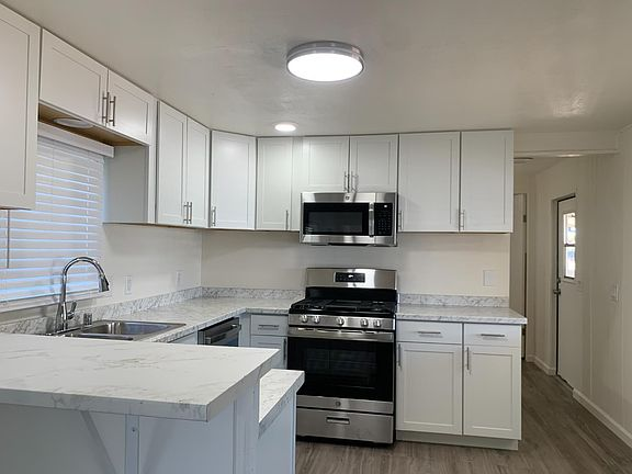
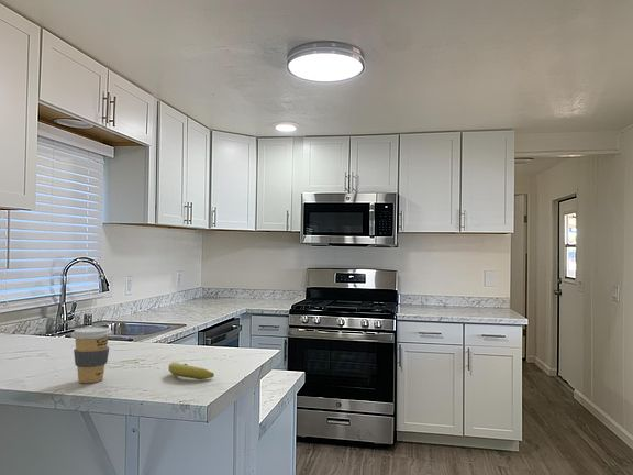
+ fruit [167,361,215,380]
+ coffee cup [70,325,113,384]
